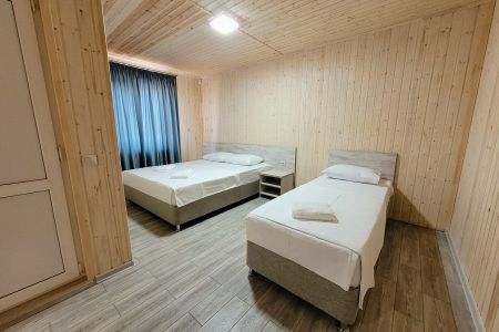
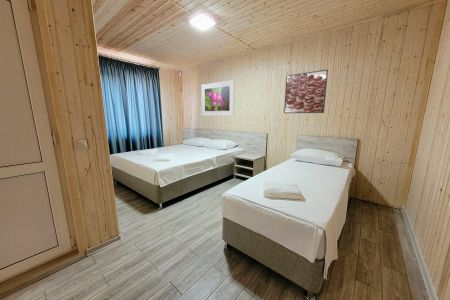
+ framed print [283,69,329,114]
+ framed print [200,79,235,117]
